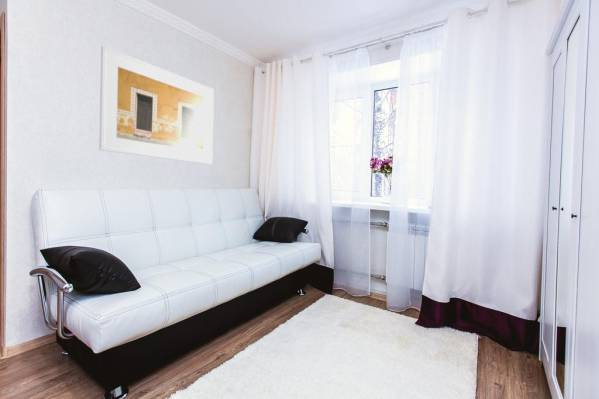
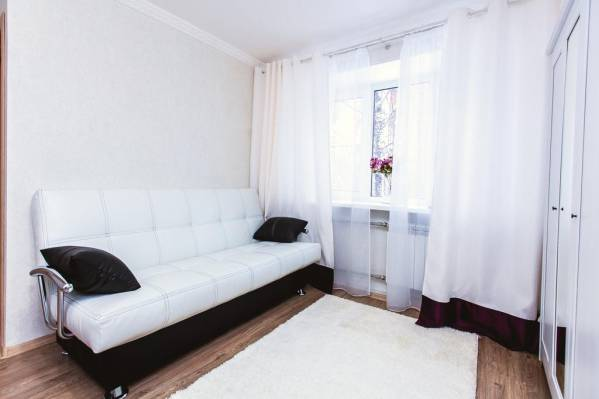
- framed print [98,45,215,165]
